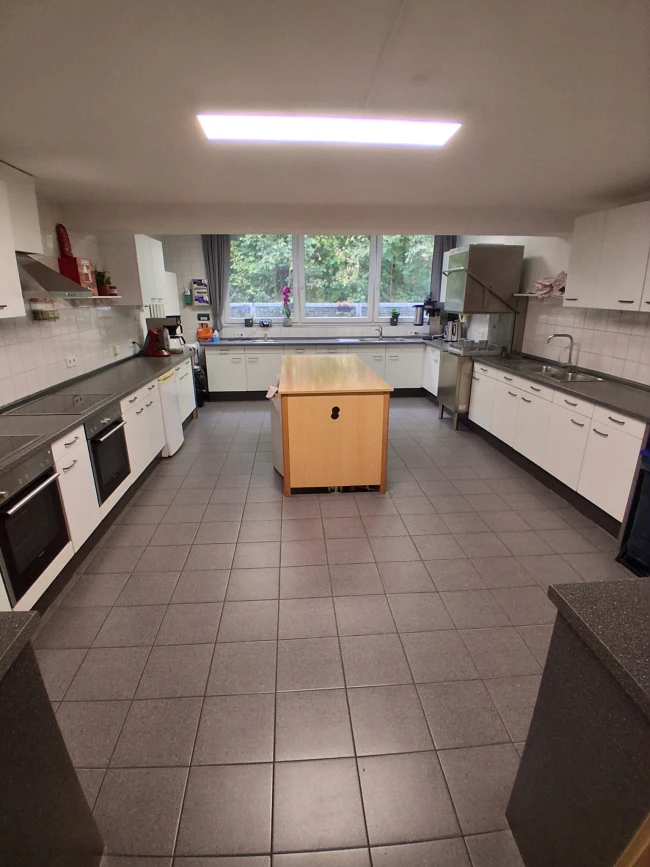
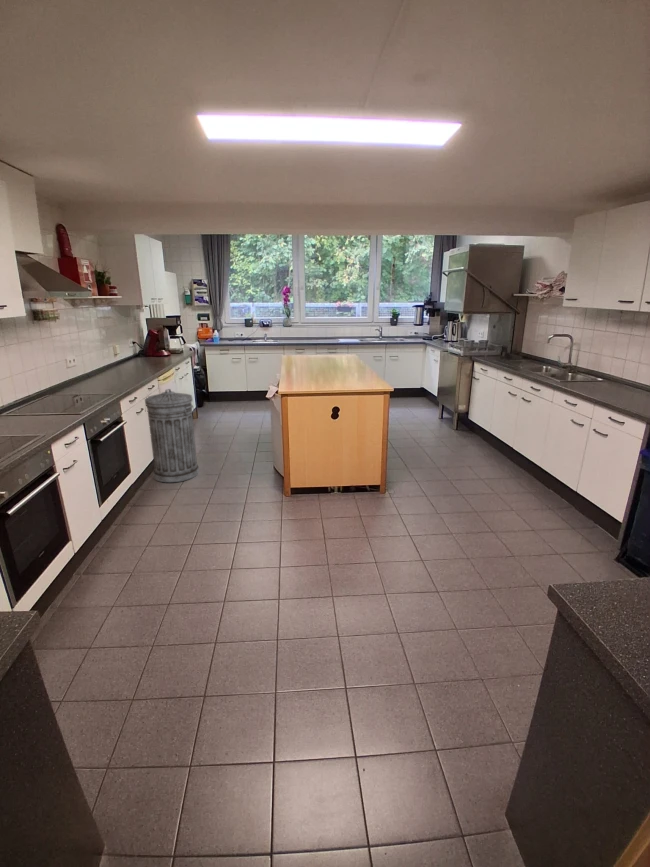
+ trash can [144,388,200,483]
